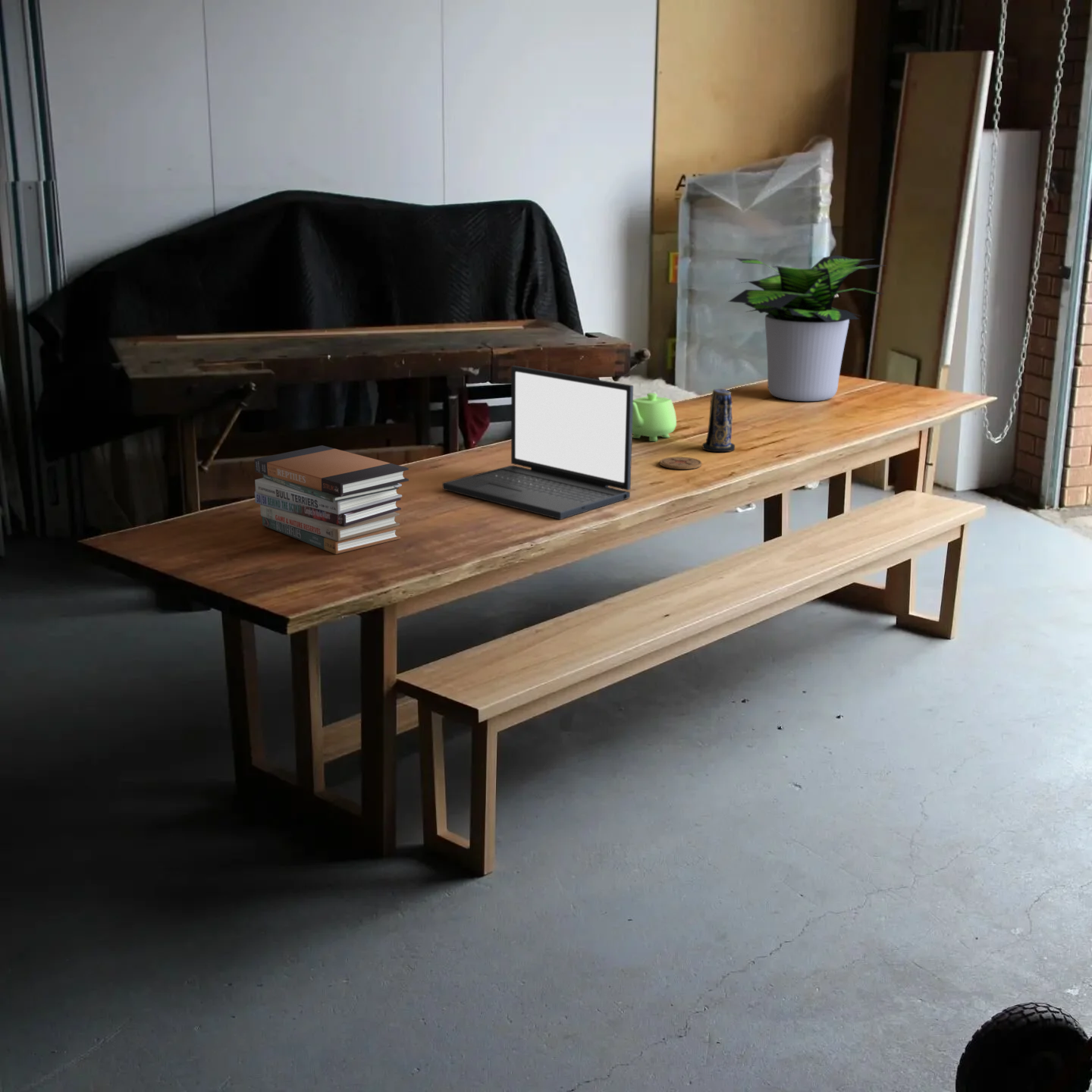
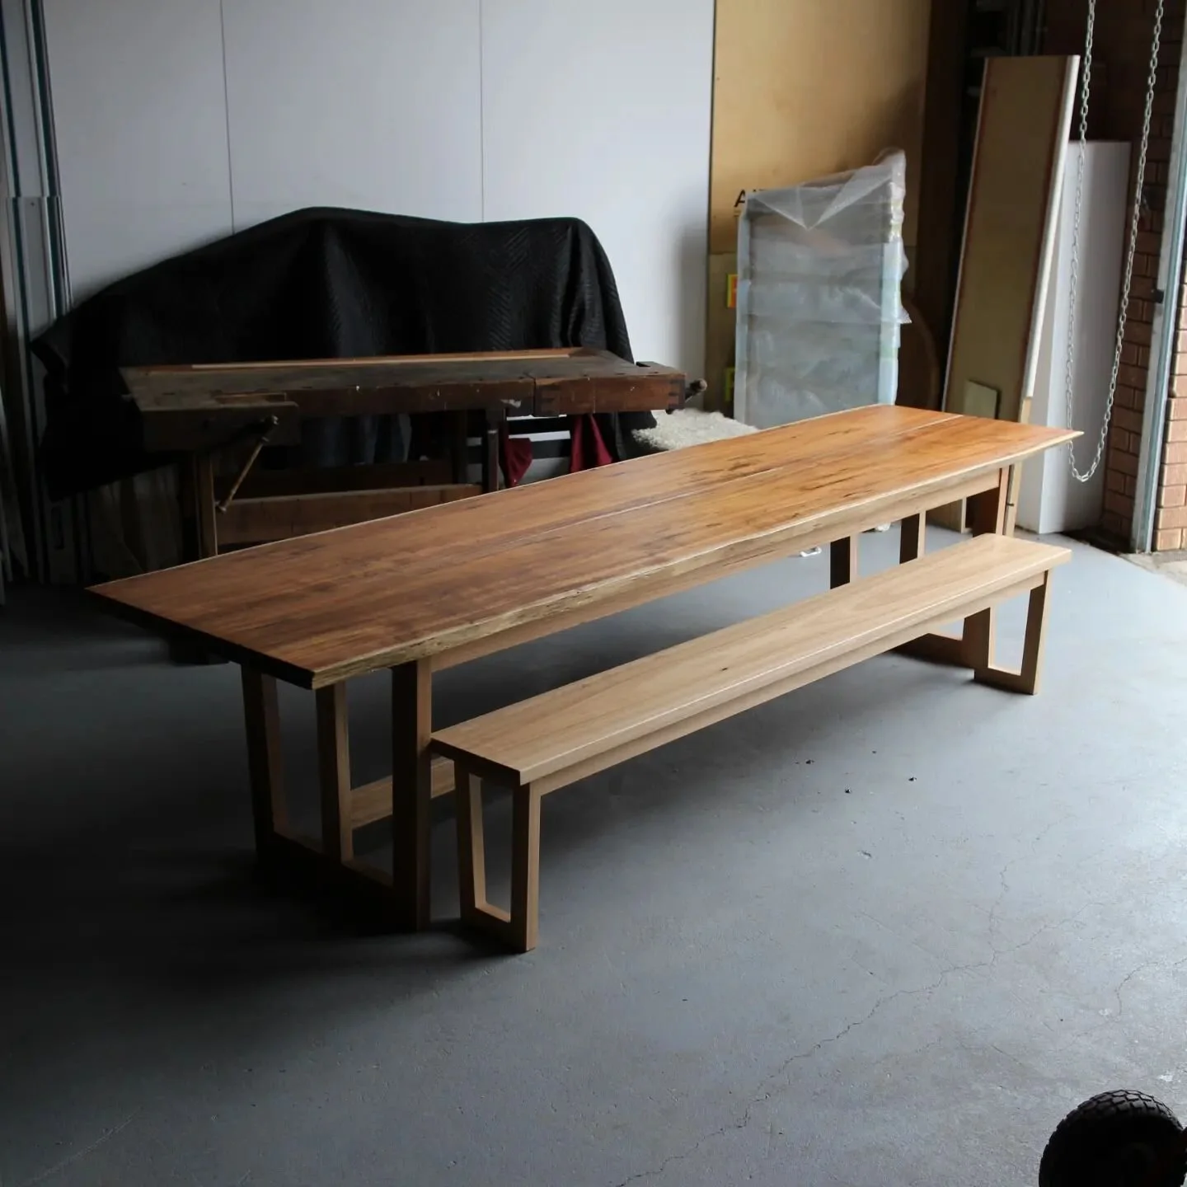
- teapot [632,392,677,442]
- coaster [659,456,702,470]
- potted plant [728,254,886,402]
- laptop [442,365,634,520]
- candle [701,388,736,453]
- book stack [254,444,409,555]
